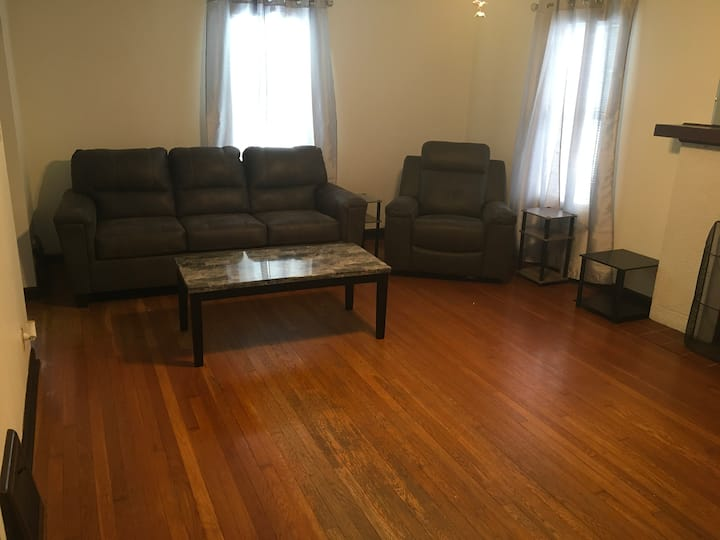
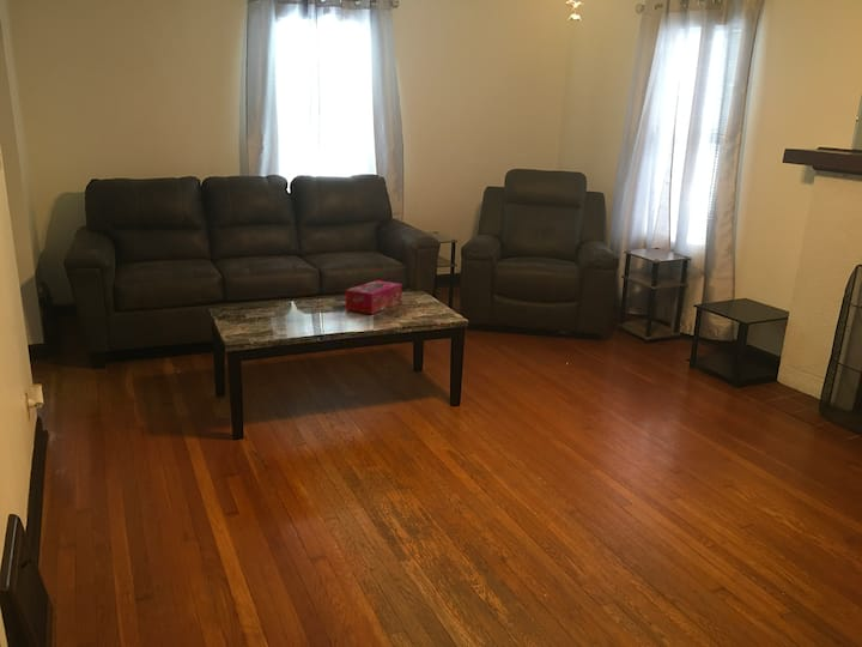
+ tissue box [345,279,403,315]
